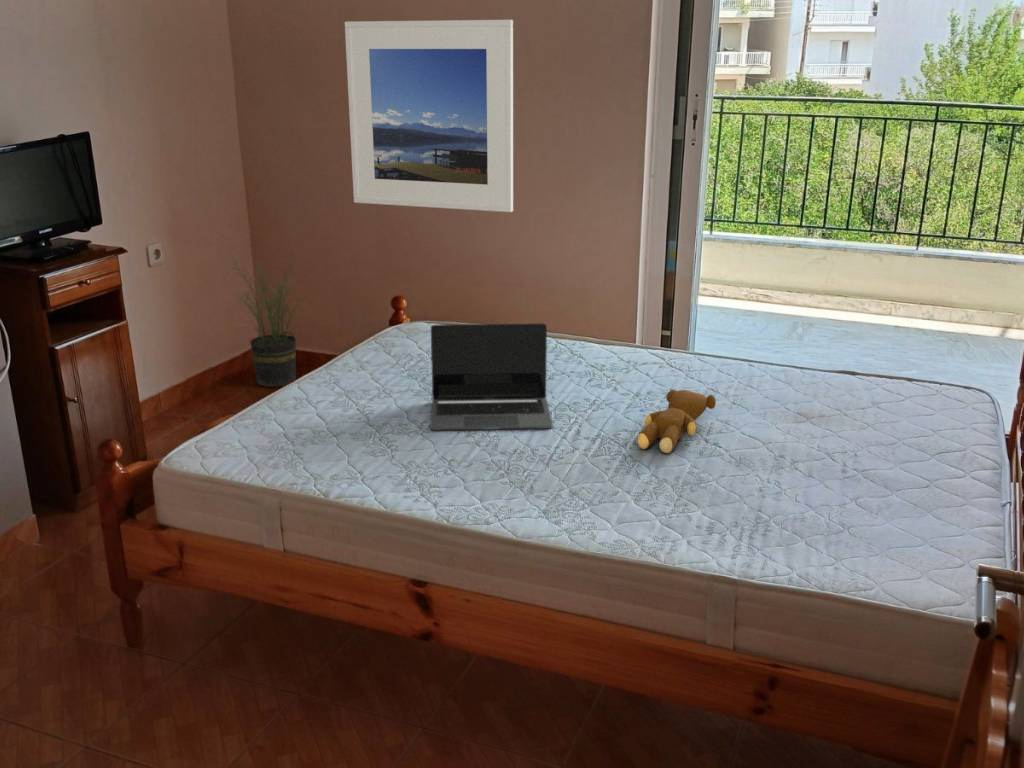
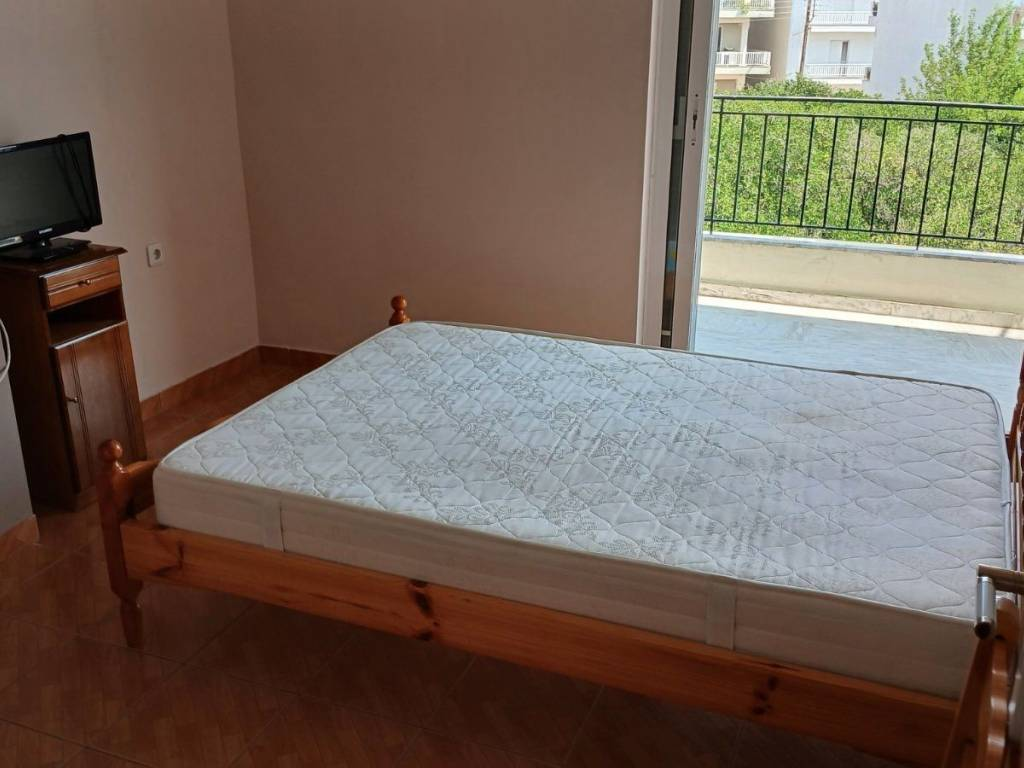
- laptop [429,322,553,432]
- teddy bear [637,389,717,454]
- potted plant [229,250,309,388]
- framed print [344,19,514,213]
